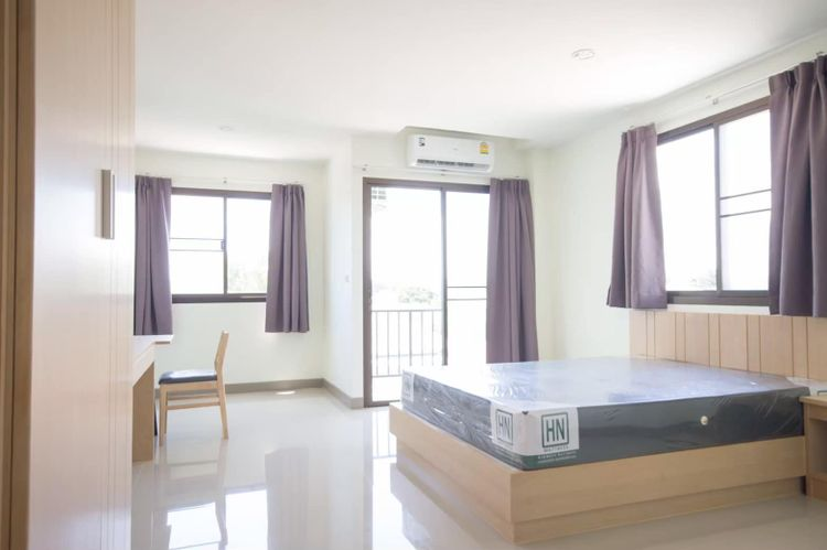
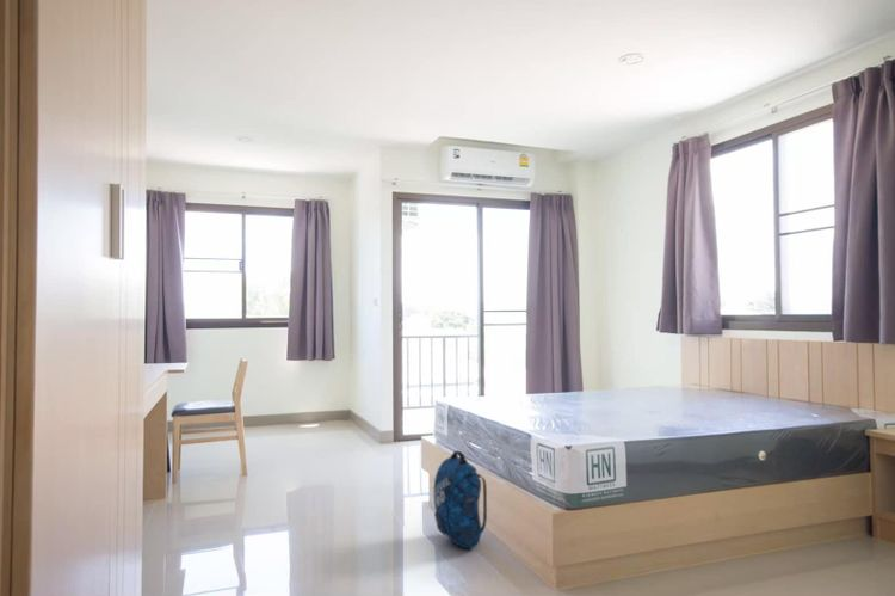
+ backpack [433,450,488,549]
